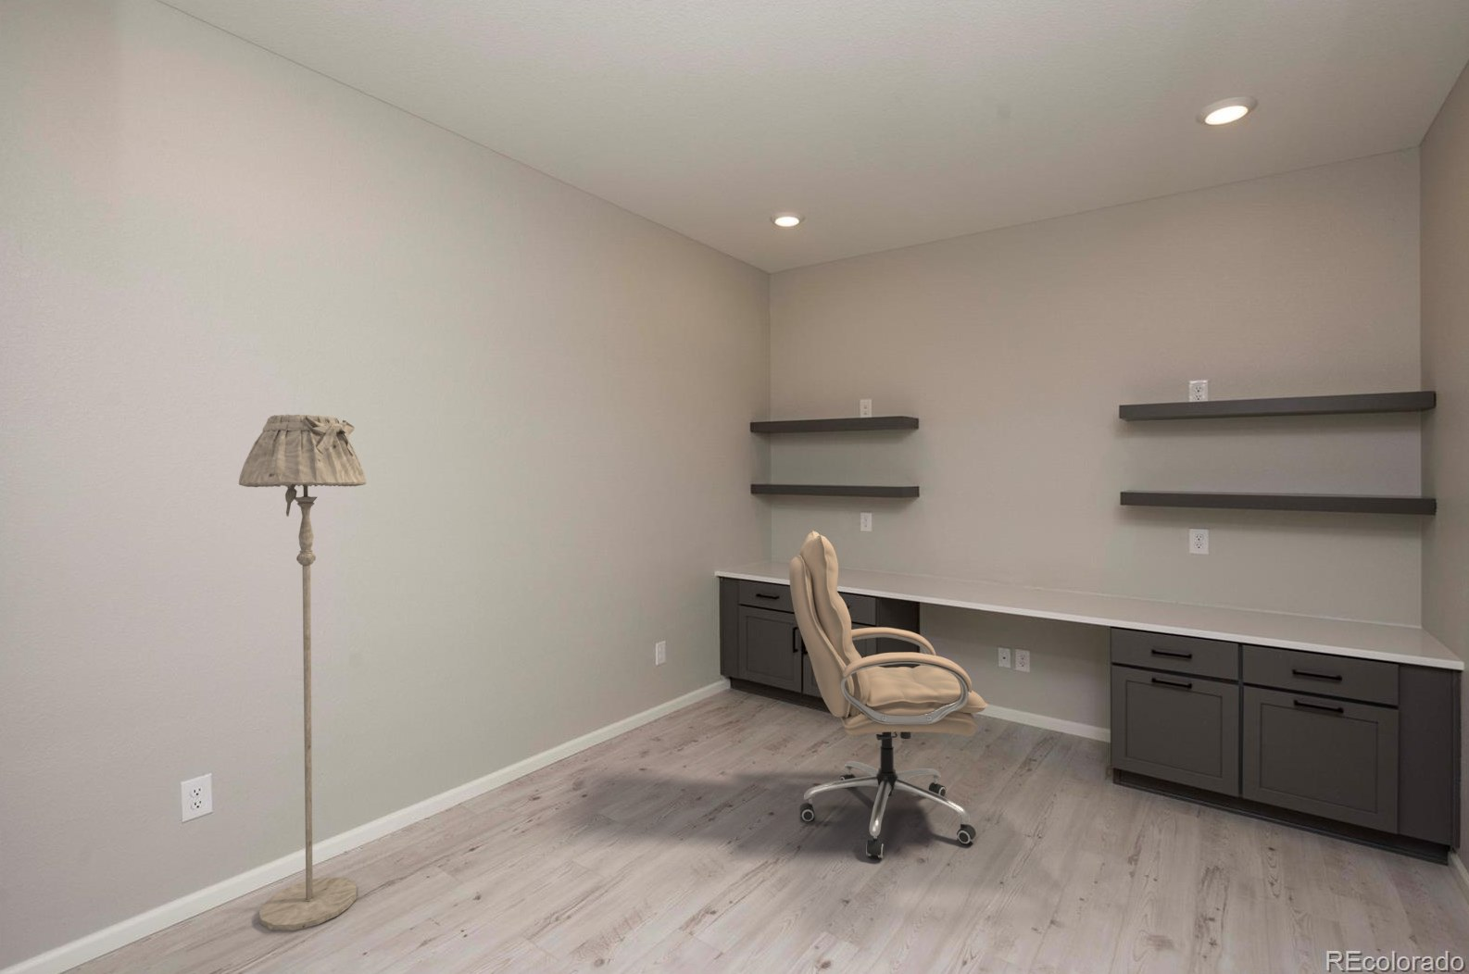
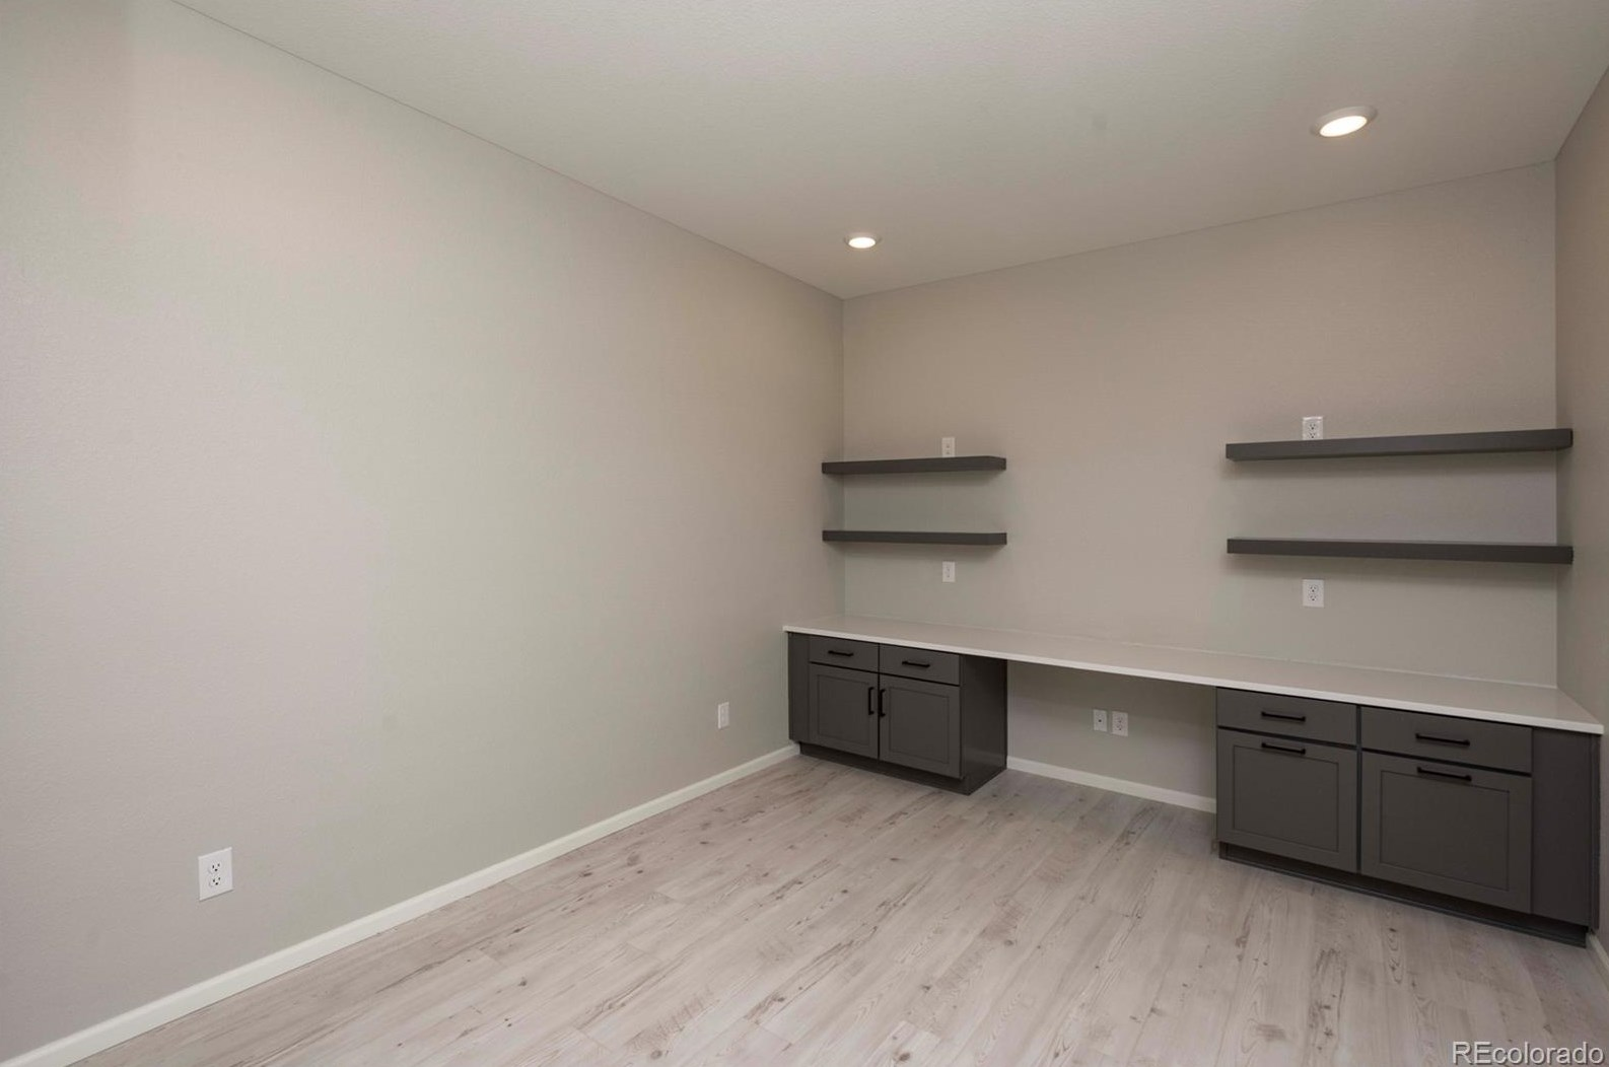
- office chair [788,529,989,859]
- floor lamp [238,414,366,932]
